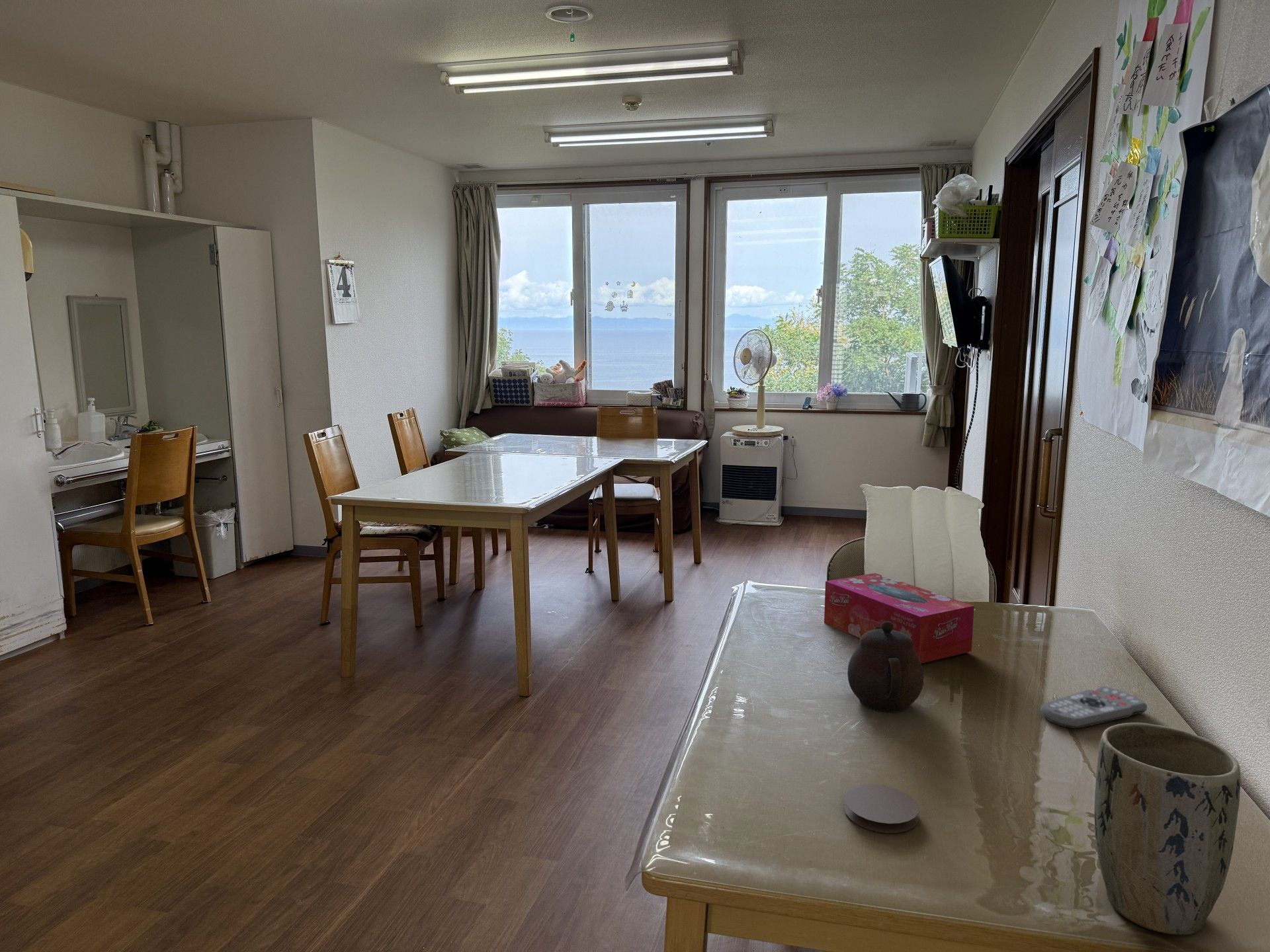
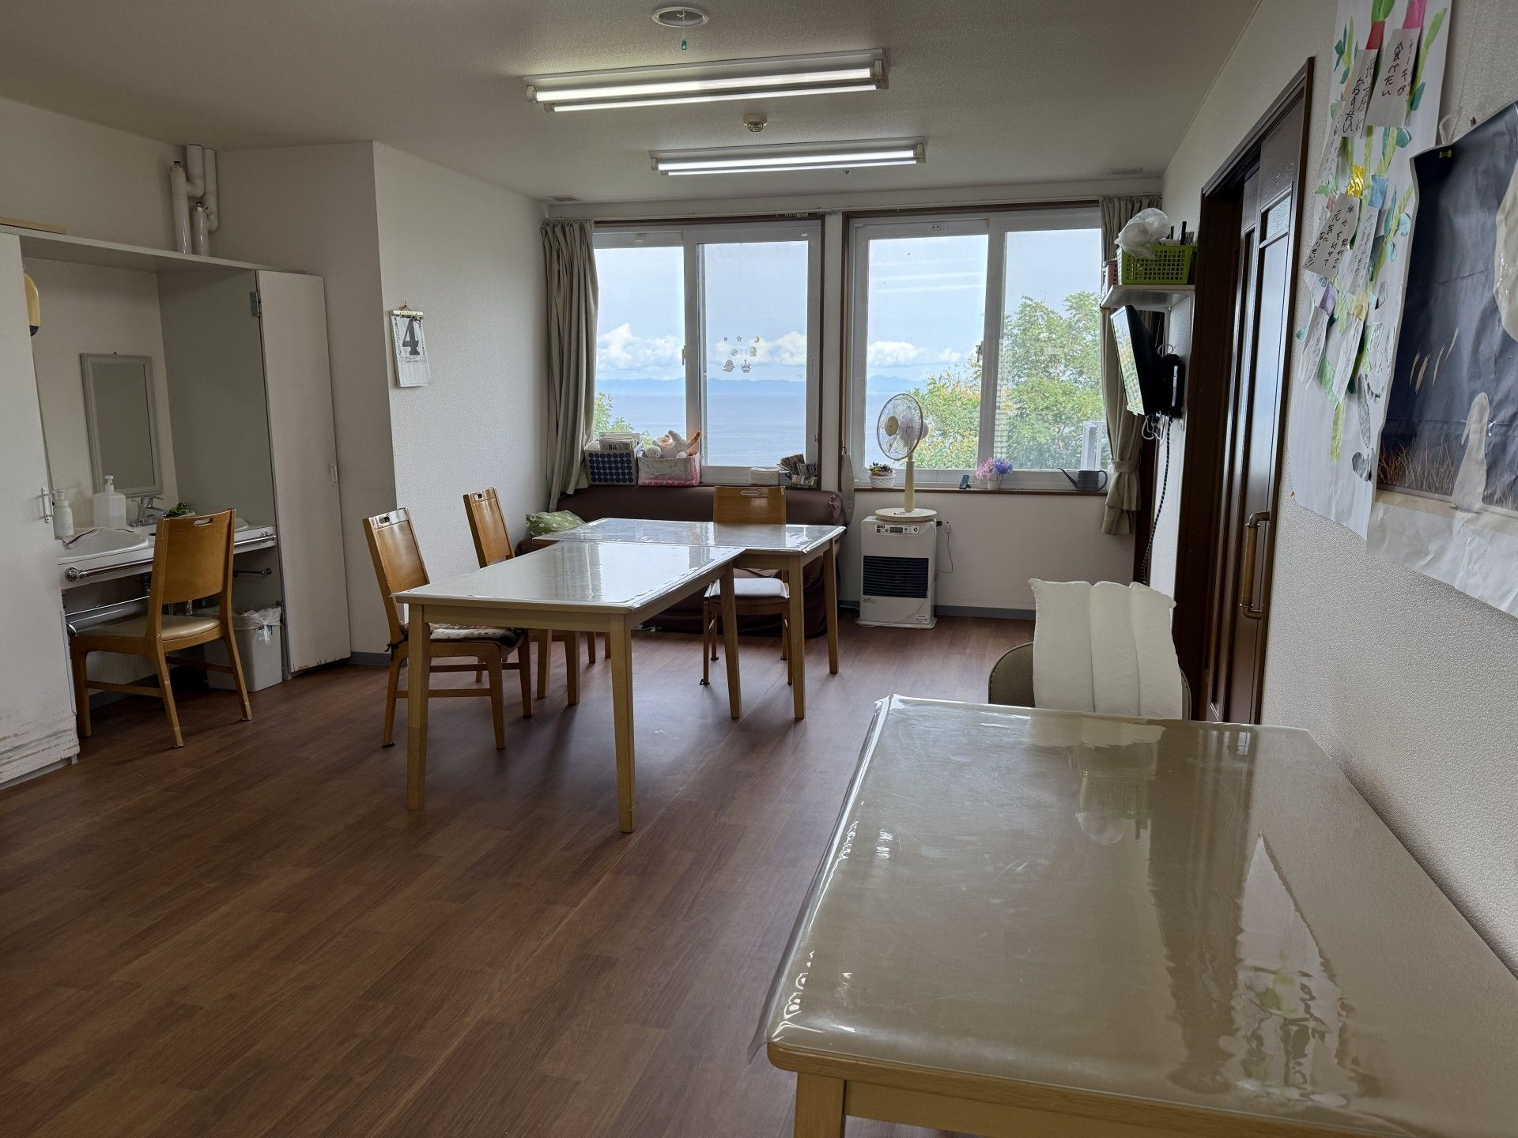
- plant pot [1093,722,1241,935]
- remote control [1040,686,1148,729]
- teapot [847,621,925,713]
- tissue box [824,573,975,664]
- coaster [843,784,919,834]
